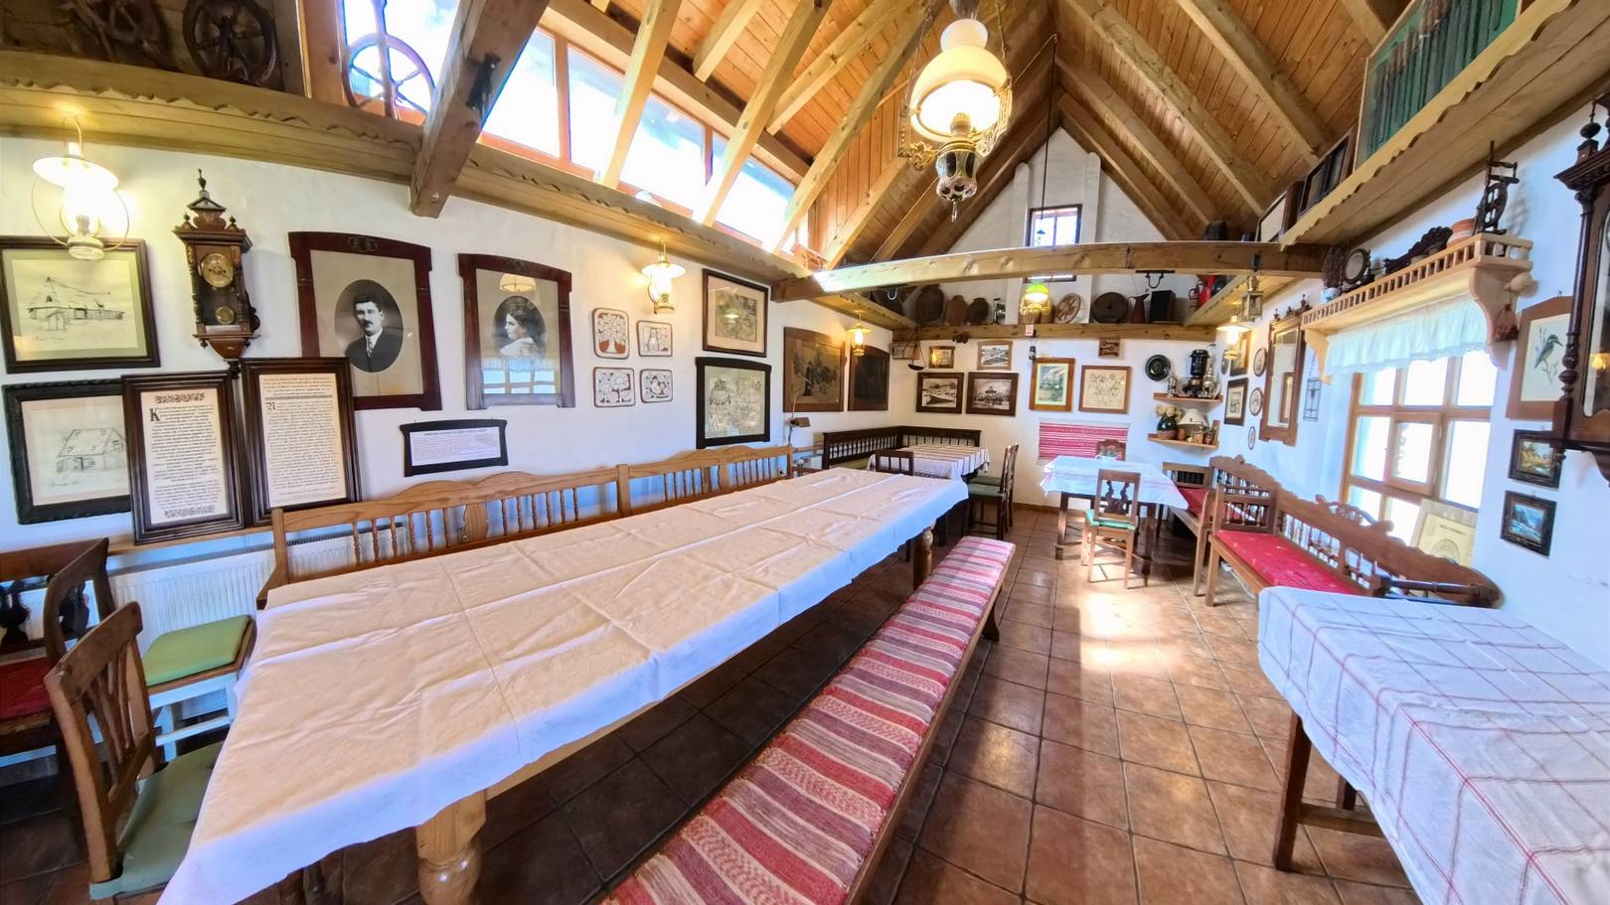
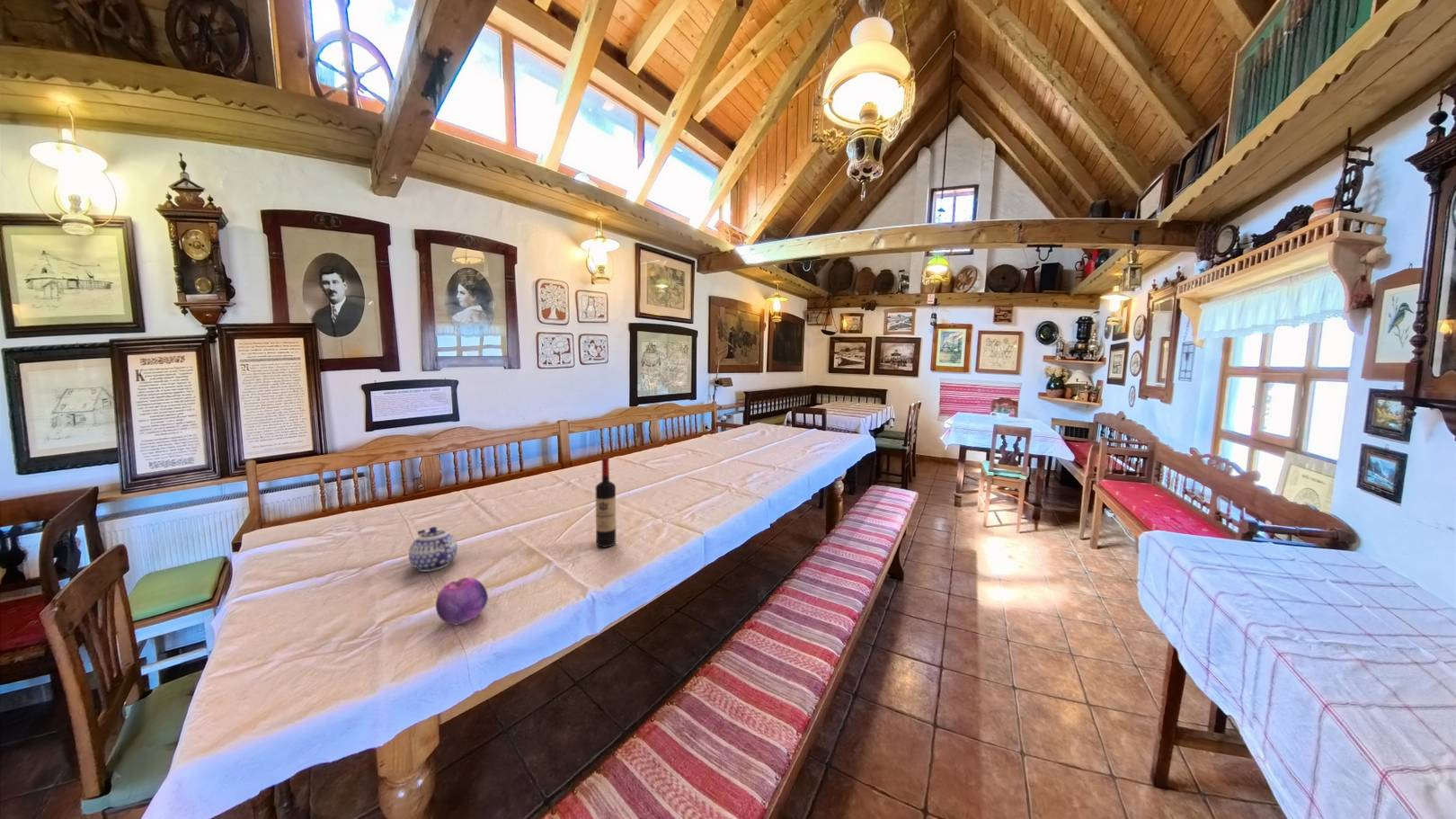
+ fruit [435,576,489,626]
+ wine bottle [595,457,617,548]
+ teapot [408,526,458,573]
